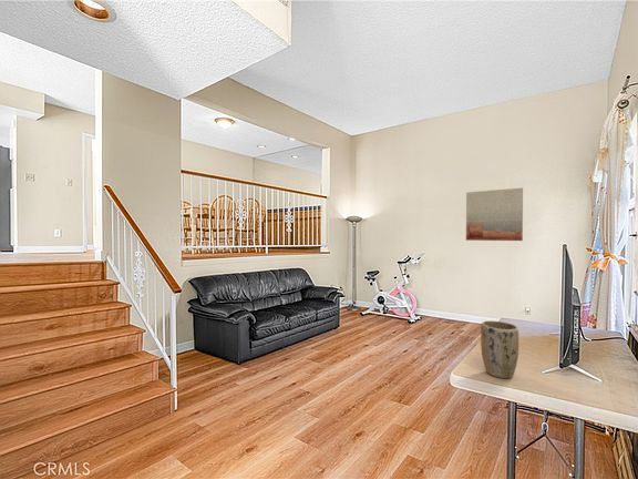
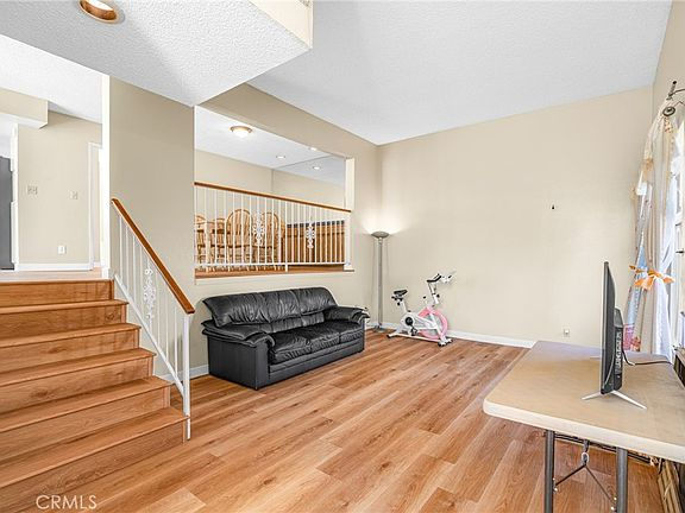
- plant pot [480,319,519,379]
- wall art [465,186,524,242]
